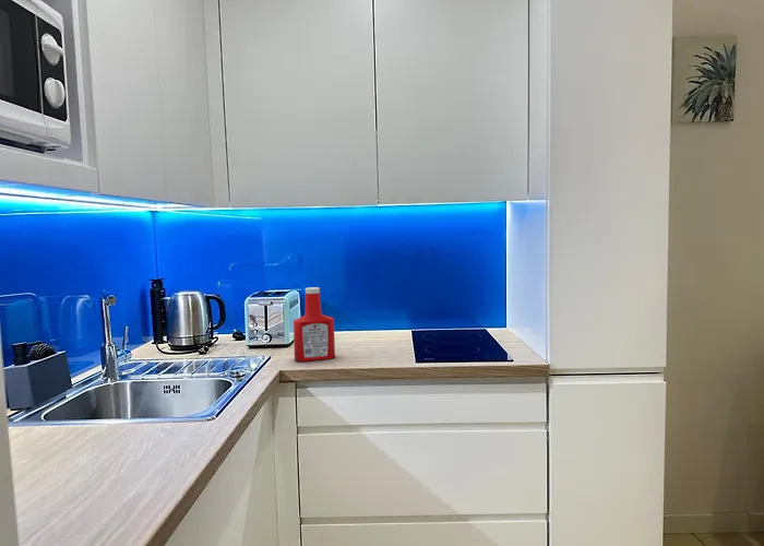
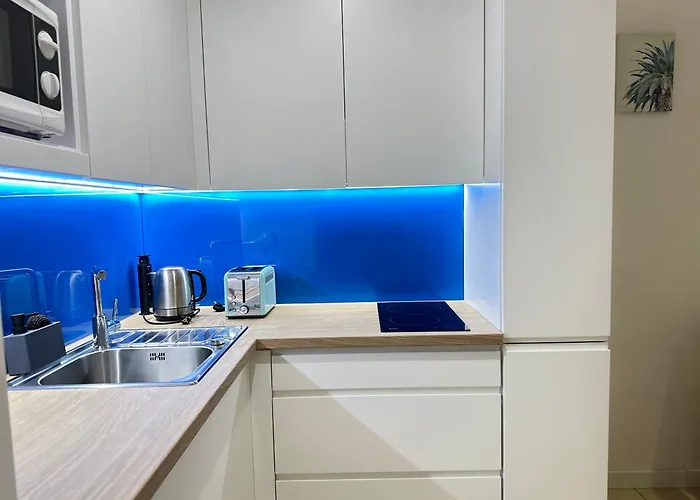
- soap bottle [293,286,336,363]
